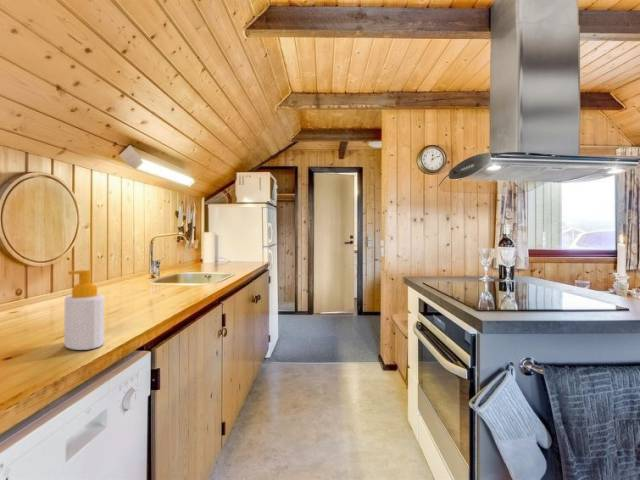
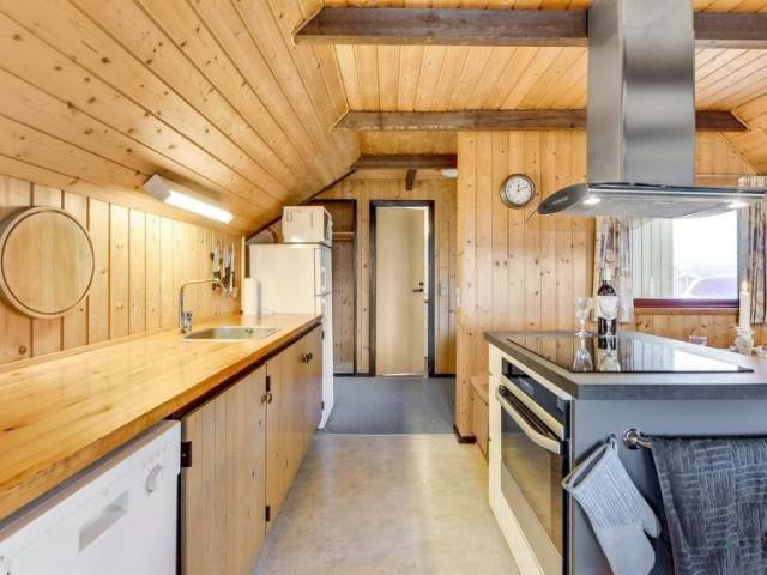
- soap bottle [63,269,105,351]
